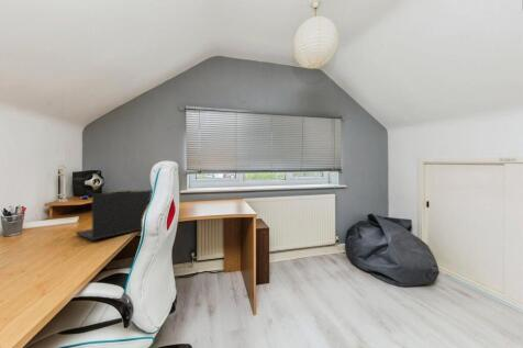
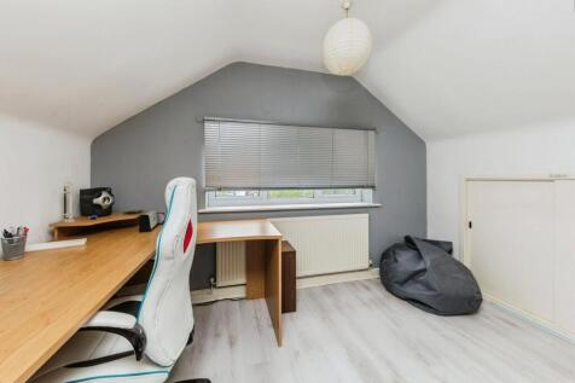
- laptop [75,189,153,242]
